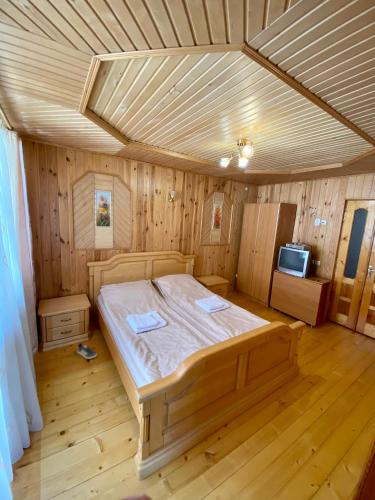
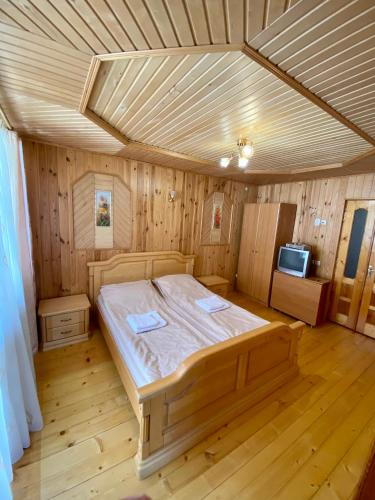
- sneaker [76,342,98,360]
